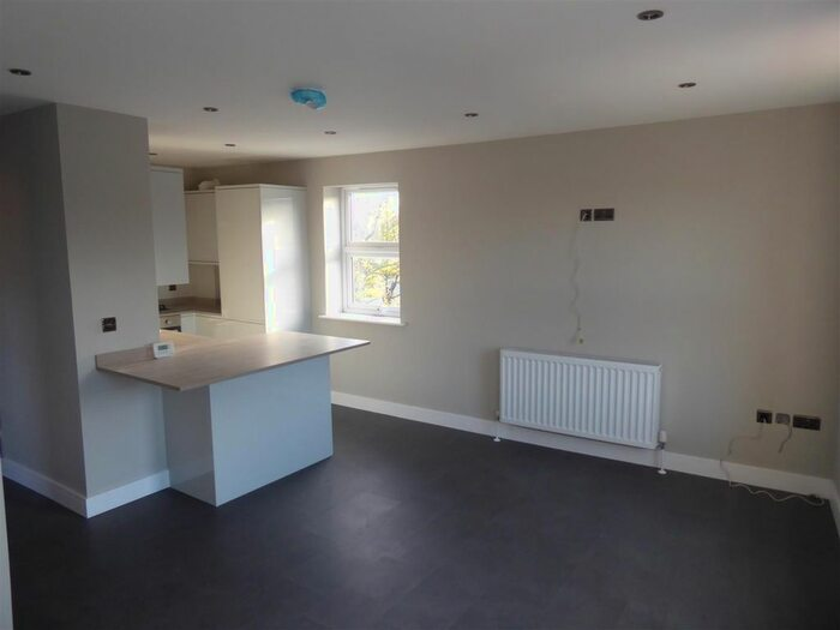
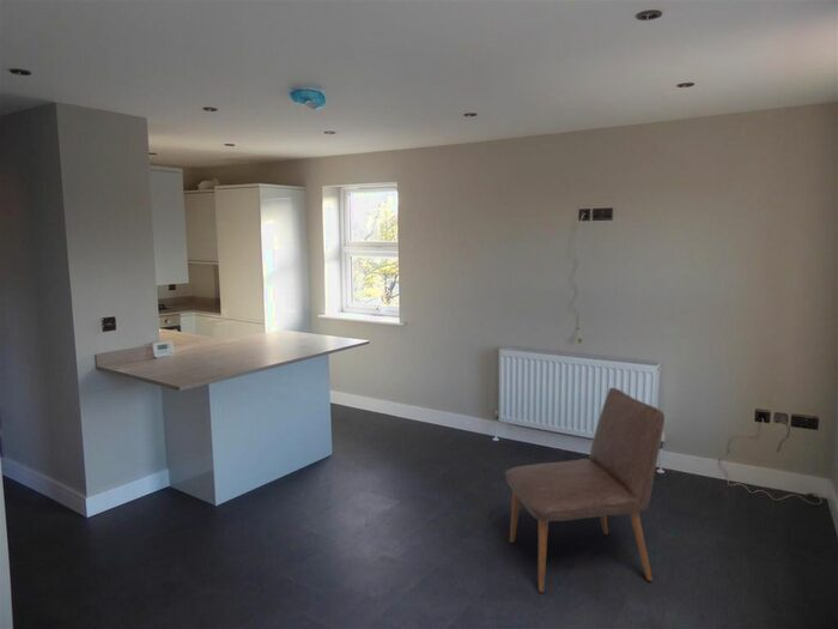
+ chair [504,387,666,593]
